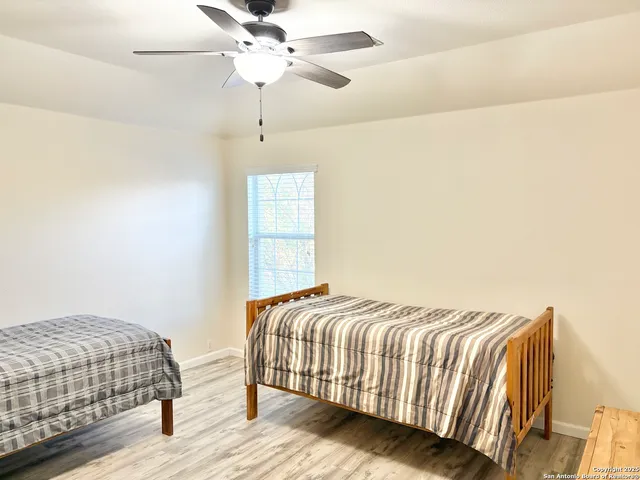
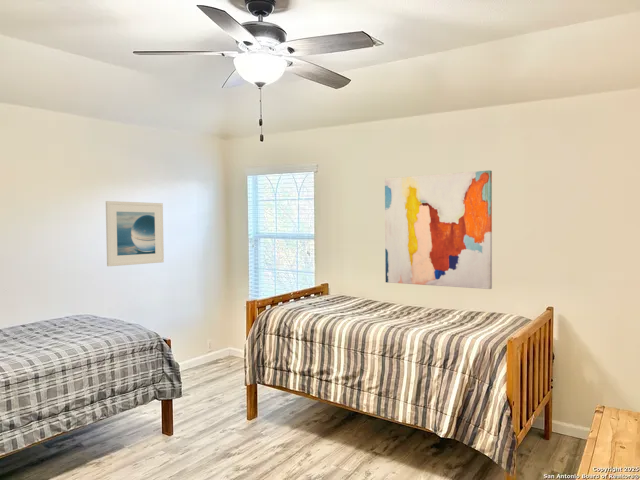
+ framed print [105,200,165,267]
+ wall art [384,169,493,290]
